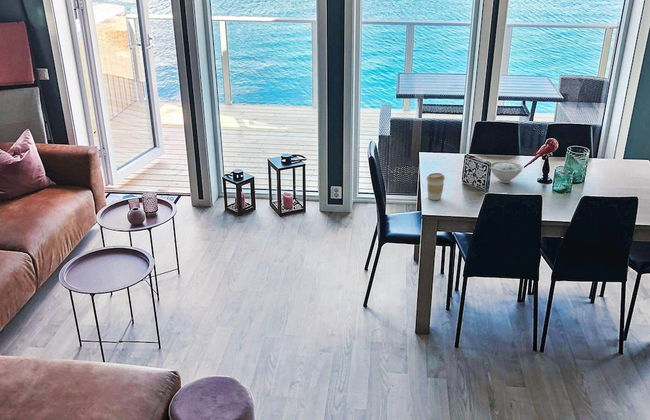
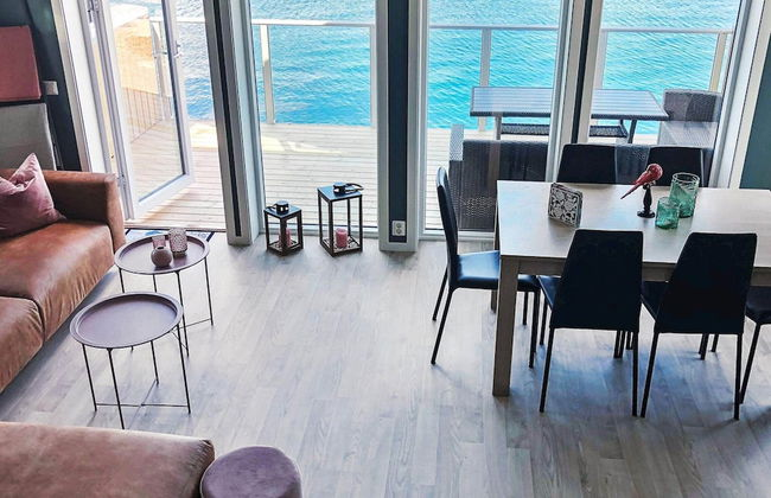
- coffee cup [426,172,446,201]
- bowl [490,160,525,184]
